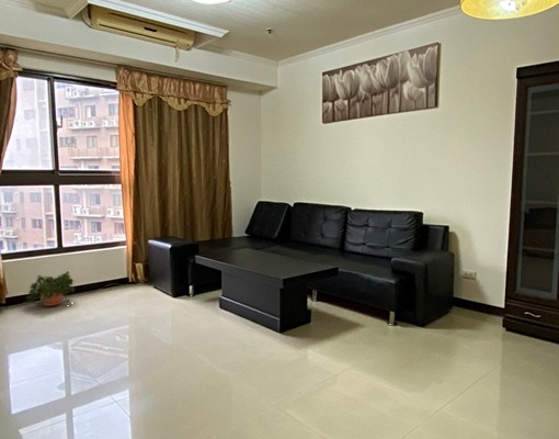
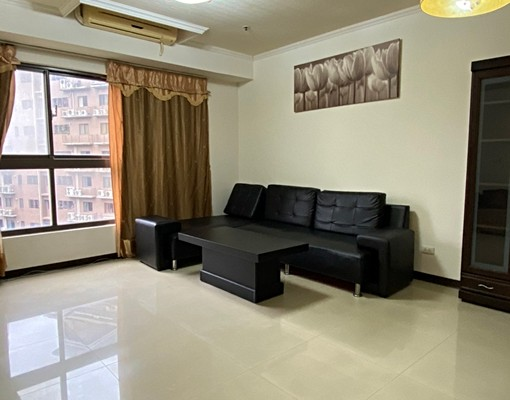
- potted plant [26,270,77,307]
